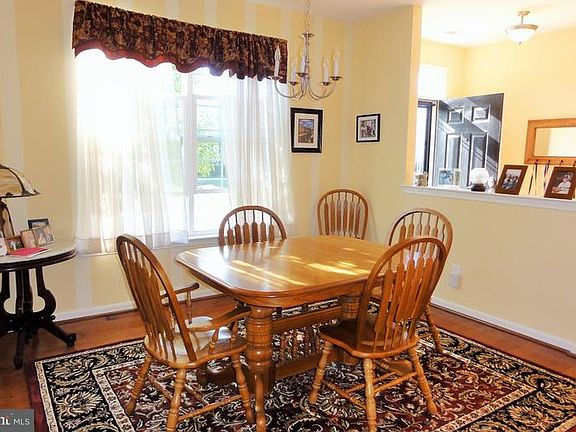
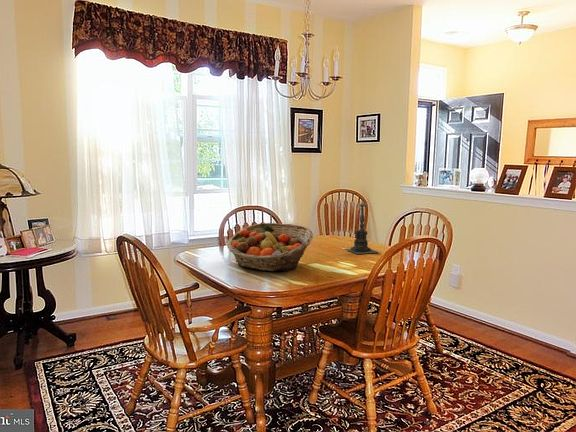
+ candle holder [345,196,380,255]
+ fruit basket [226,222,314,272]
